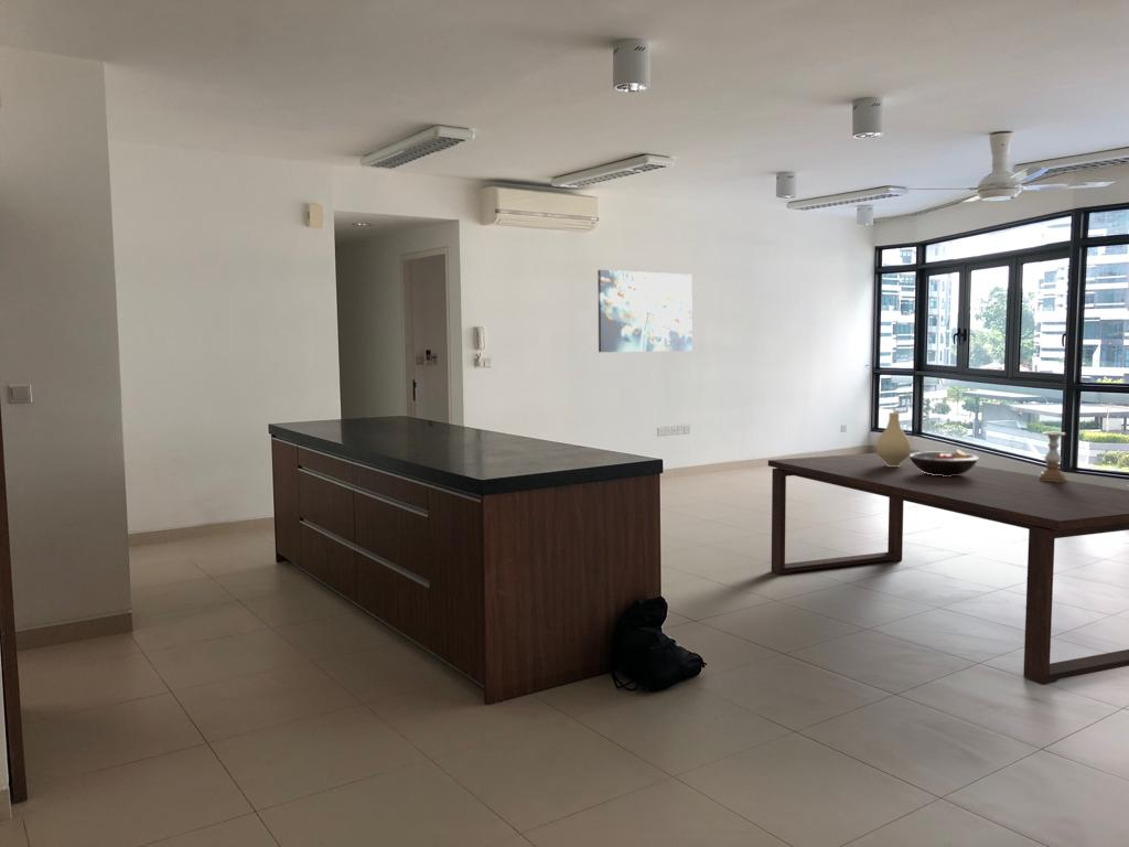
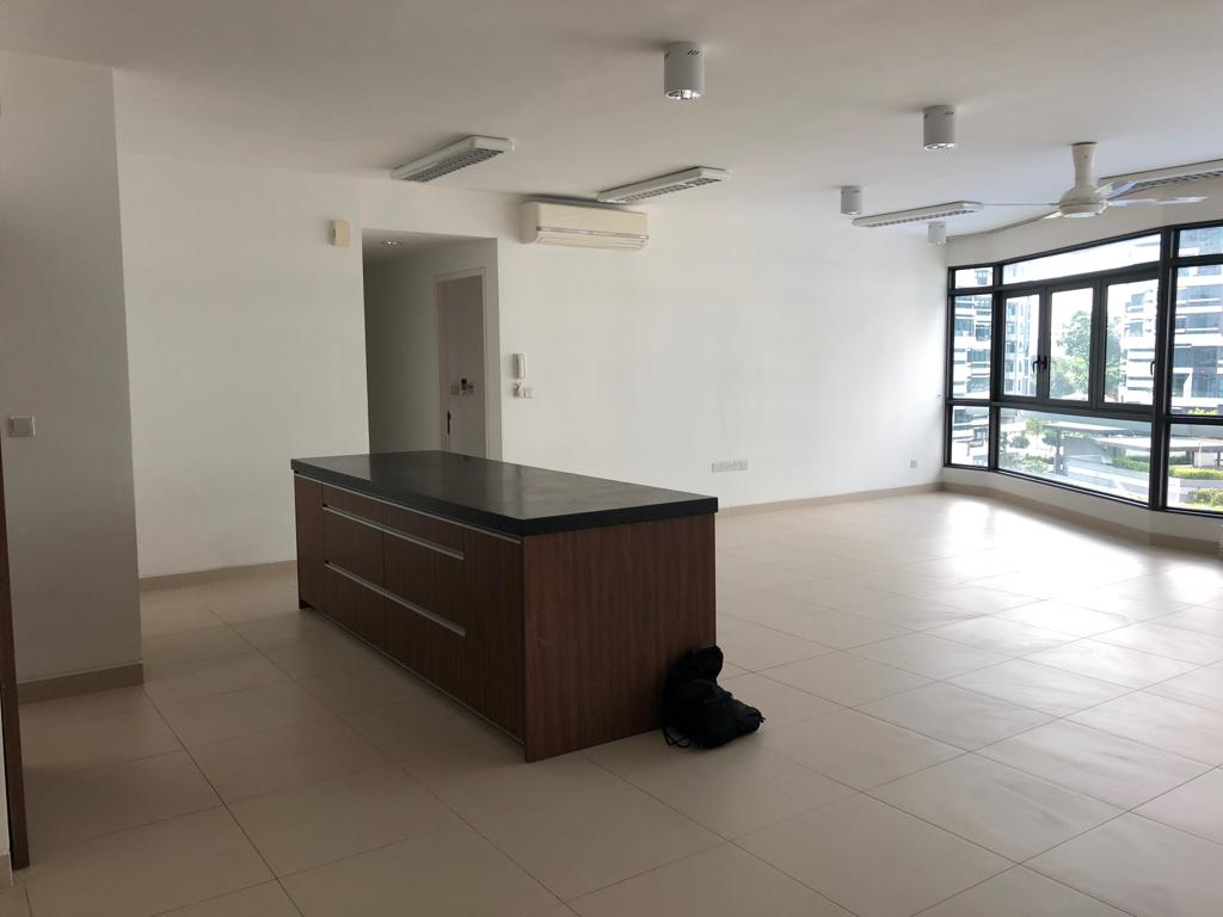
- dining table [767,452,1129,686]
- candle holder [1039,430,1067,482]
- vase [874,411,912,467]
- fruit bowl [908,448,980,476]
- wall art [596,269,693,353]
